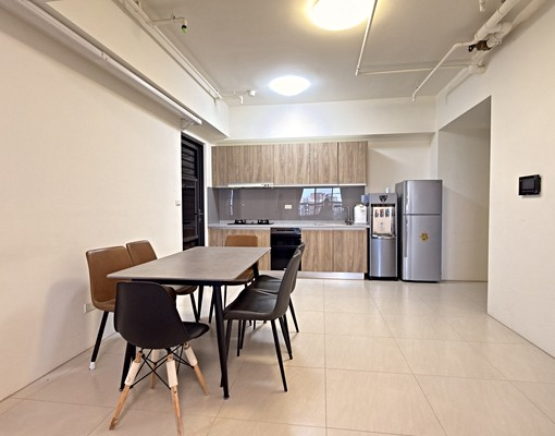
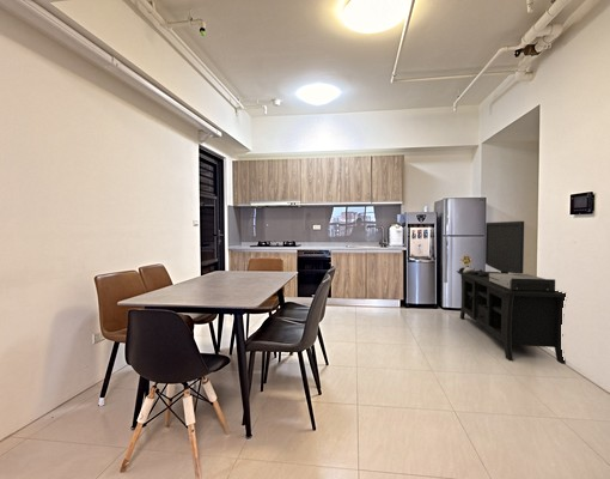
+ media console [455,220,567,365]
